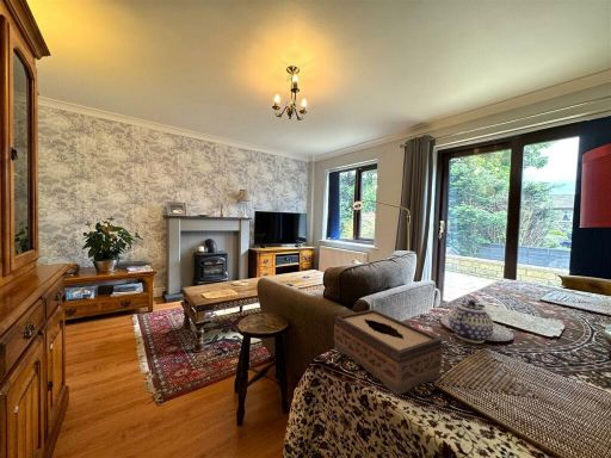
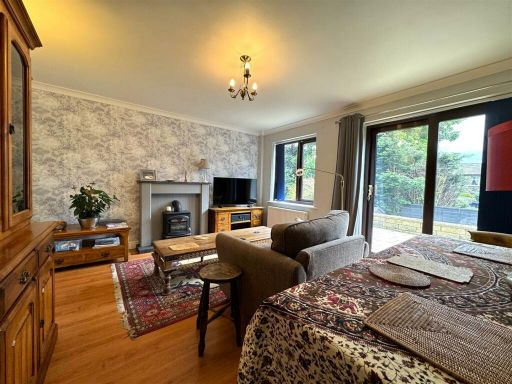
- tissue box [333,309,444,396]
- teapot [448,299,494,345]
